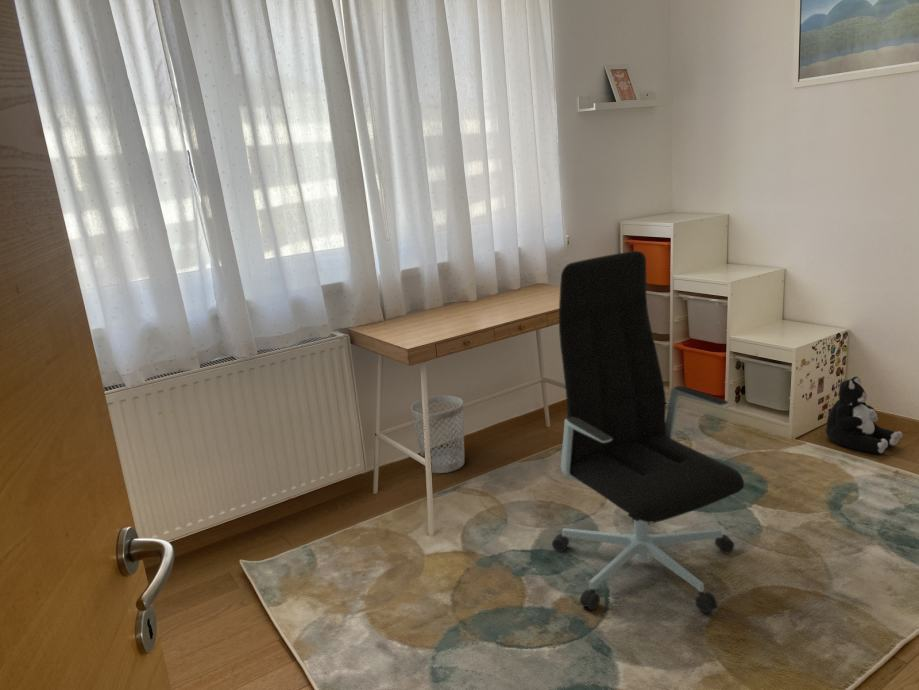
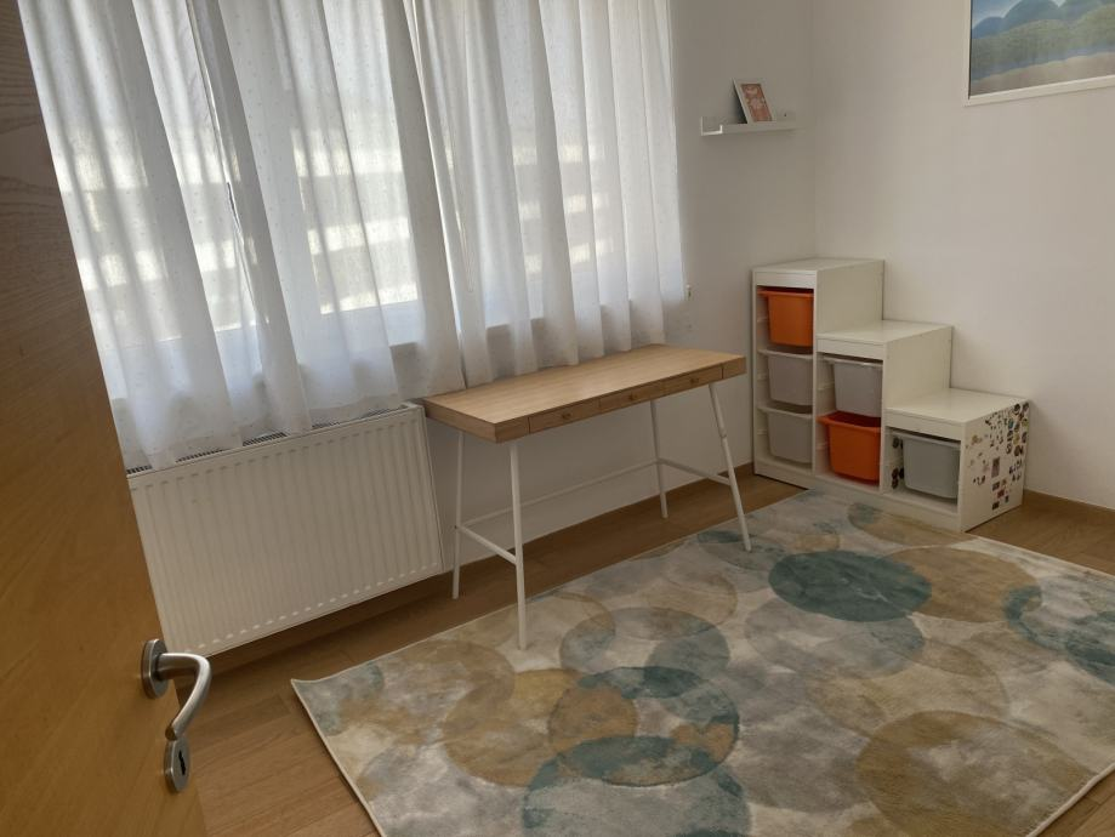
- plush toy [825,376,904,454]
- wastebasket [410,395,465,474]
- office chair [551,250,745,614]
